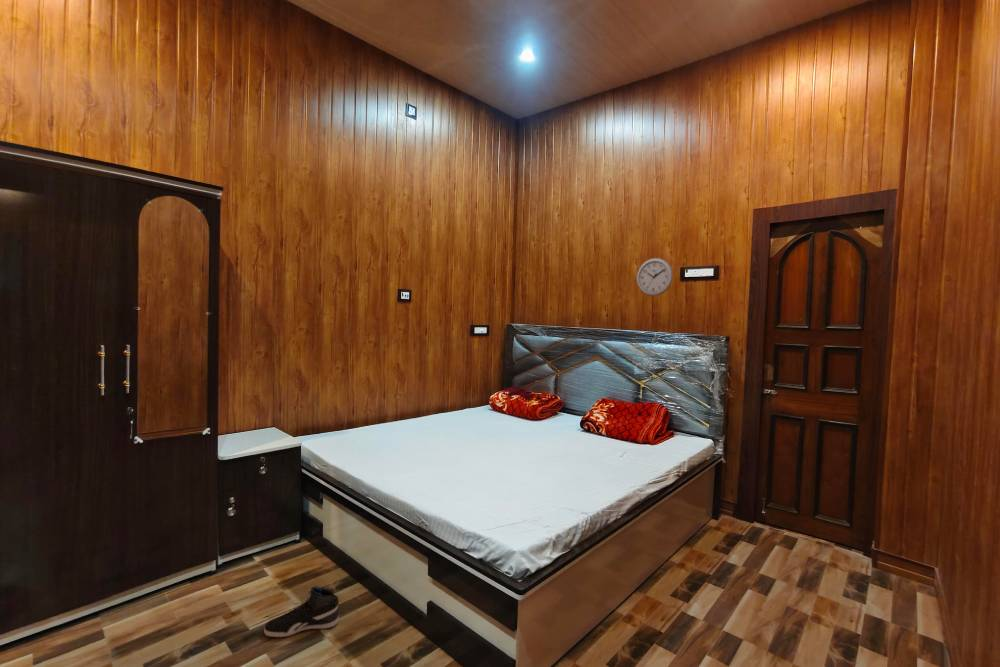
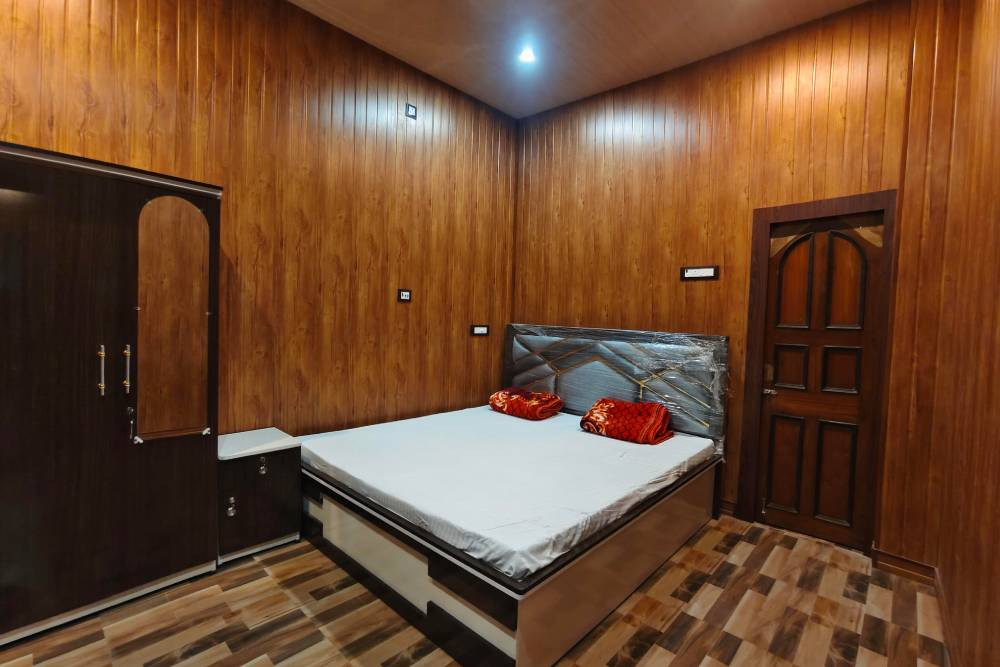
- wall clock [636,257,674,297]
- sneaker [263,585,340,638]
